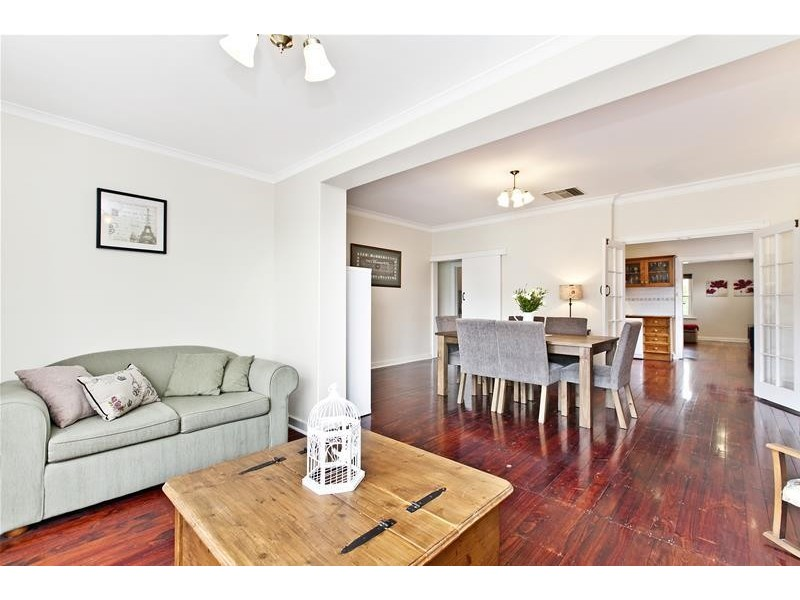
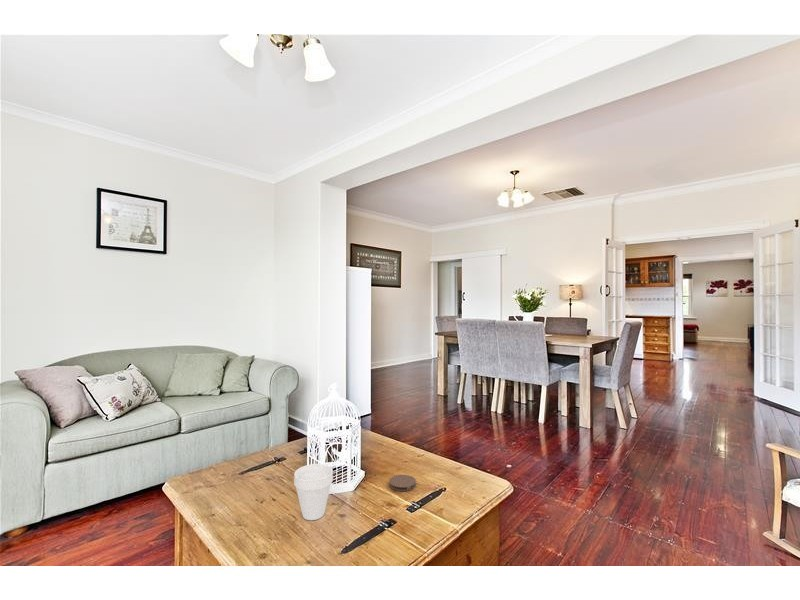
+ coaster [388,474,417,492]
+ cup [293,463,334,521]
